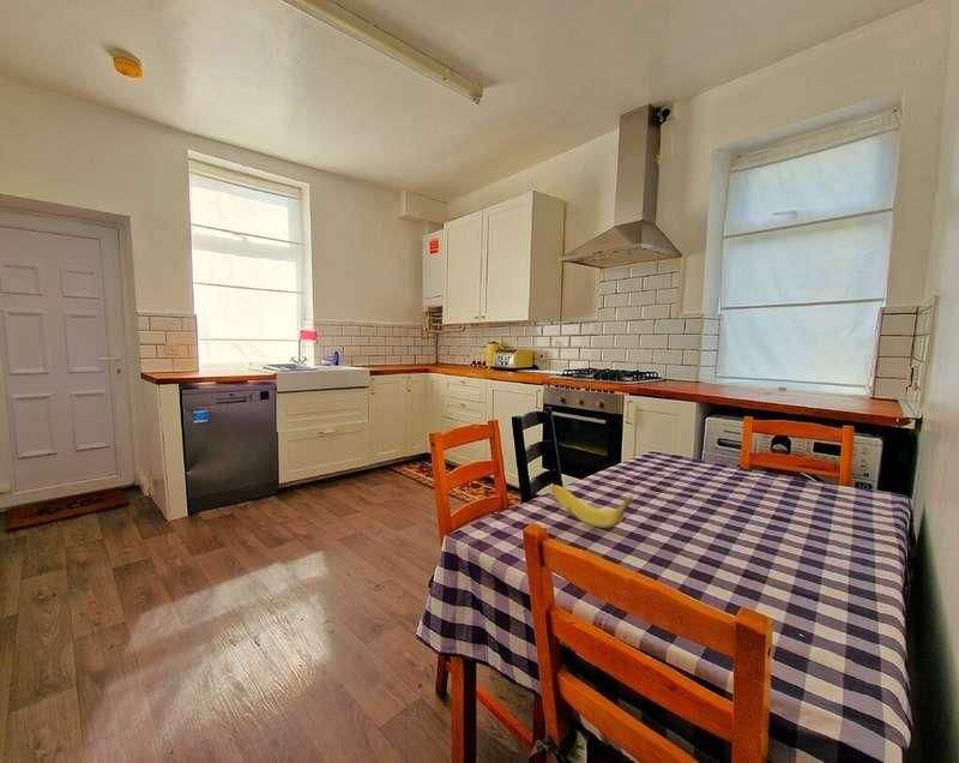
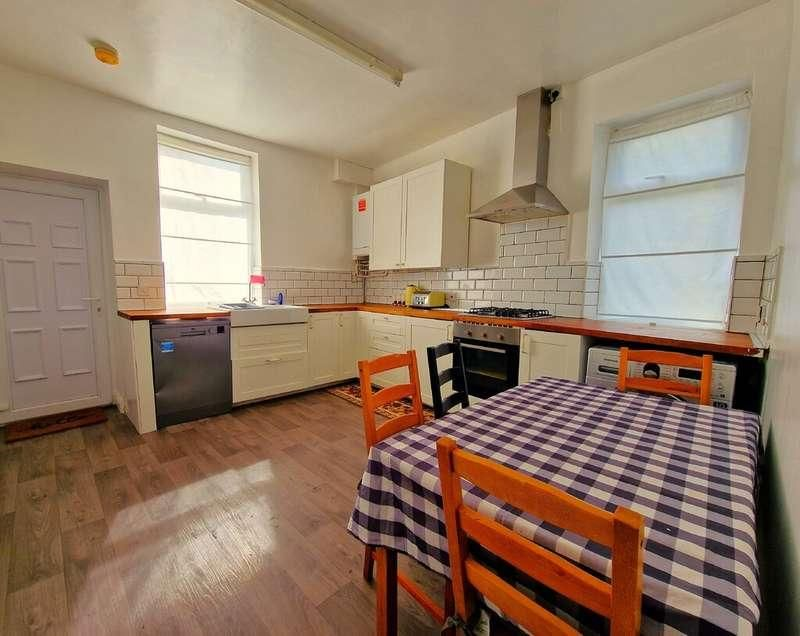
- banana [550,483,634,529]
